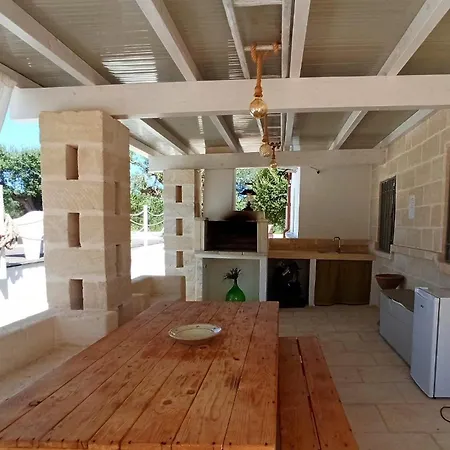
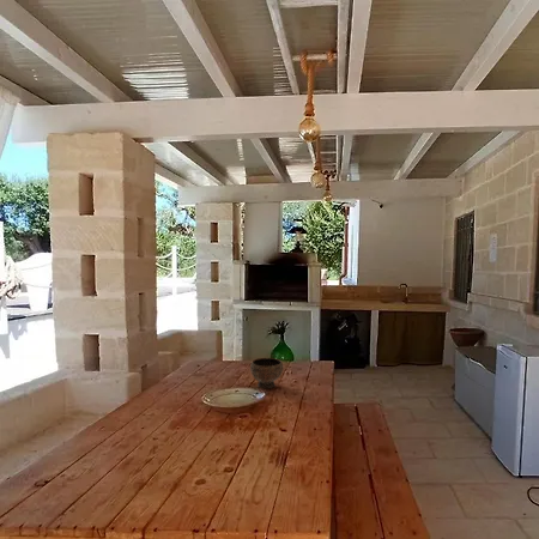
+ bowl [249,357,284,389]
